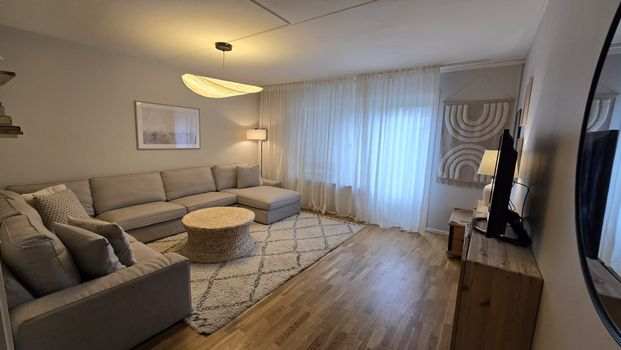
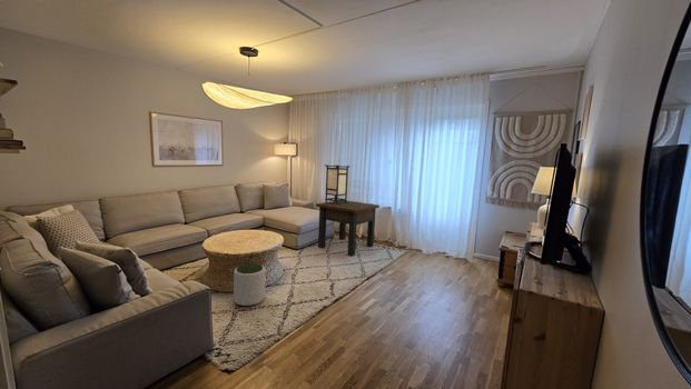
+ side table [315,200,381,257]
+ plant pot [233,262,266,307]
+ lamp [324,163,351,205]
